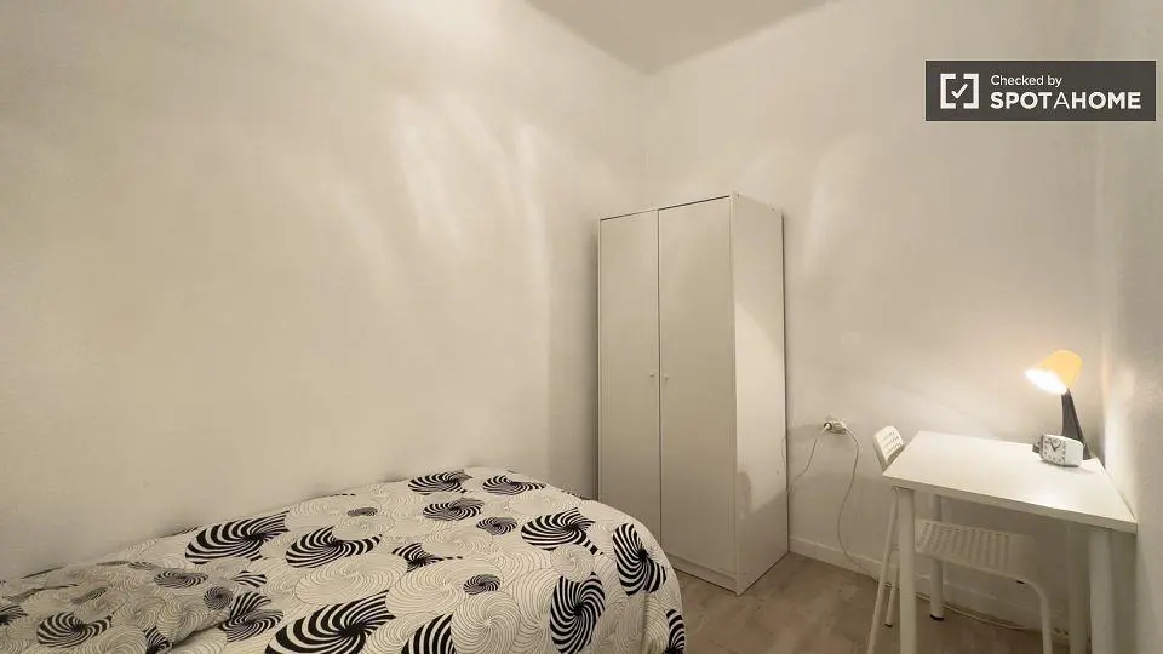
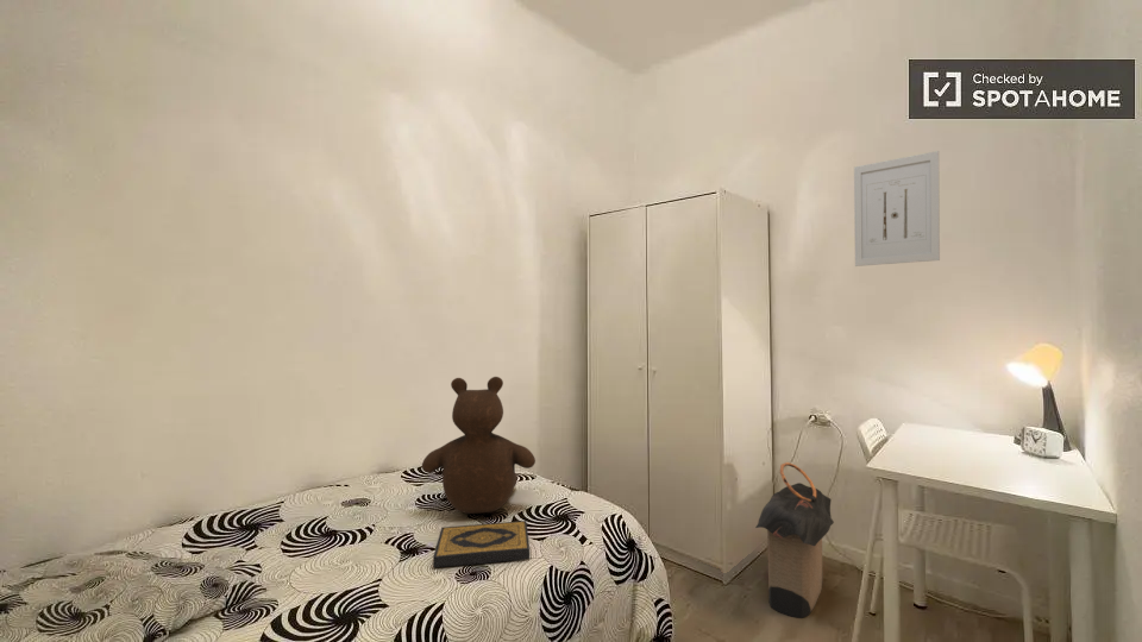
+ teddy bear [421,376,537,515]
+ wall art [853,150,941,268]
+ hardback book [432,520,531,568]
+ laundry hamper [754,461,835,619]
